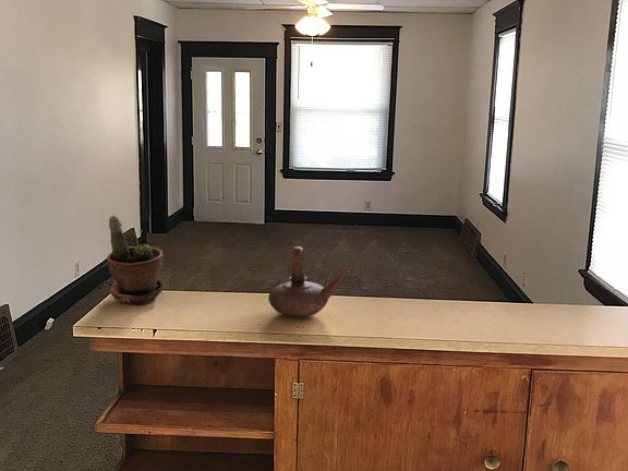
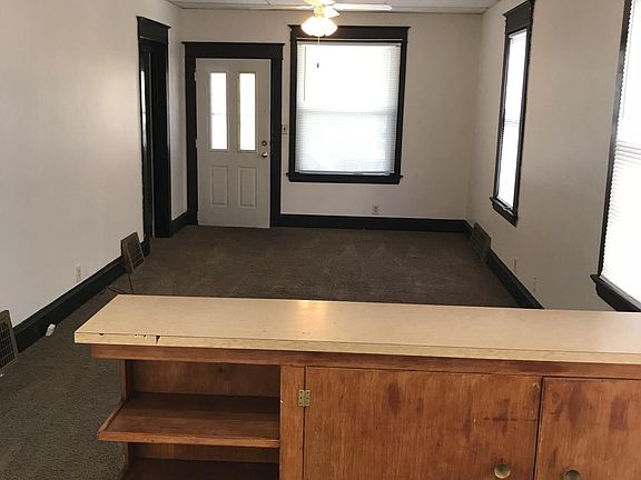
- potted plant [106,214,165,305]
- teapot [267,245,350,319]
